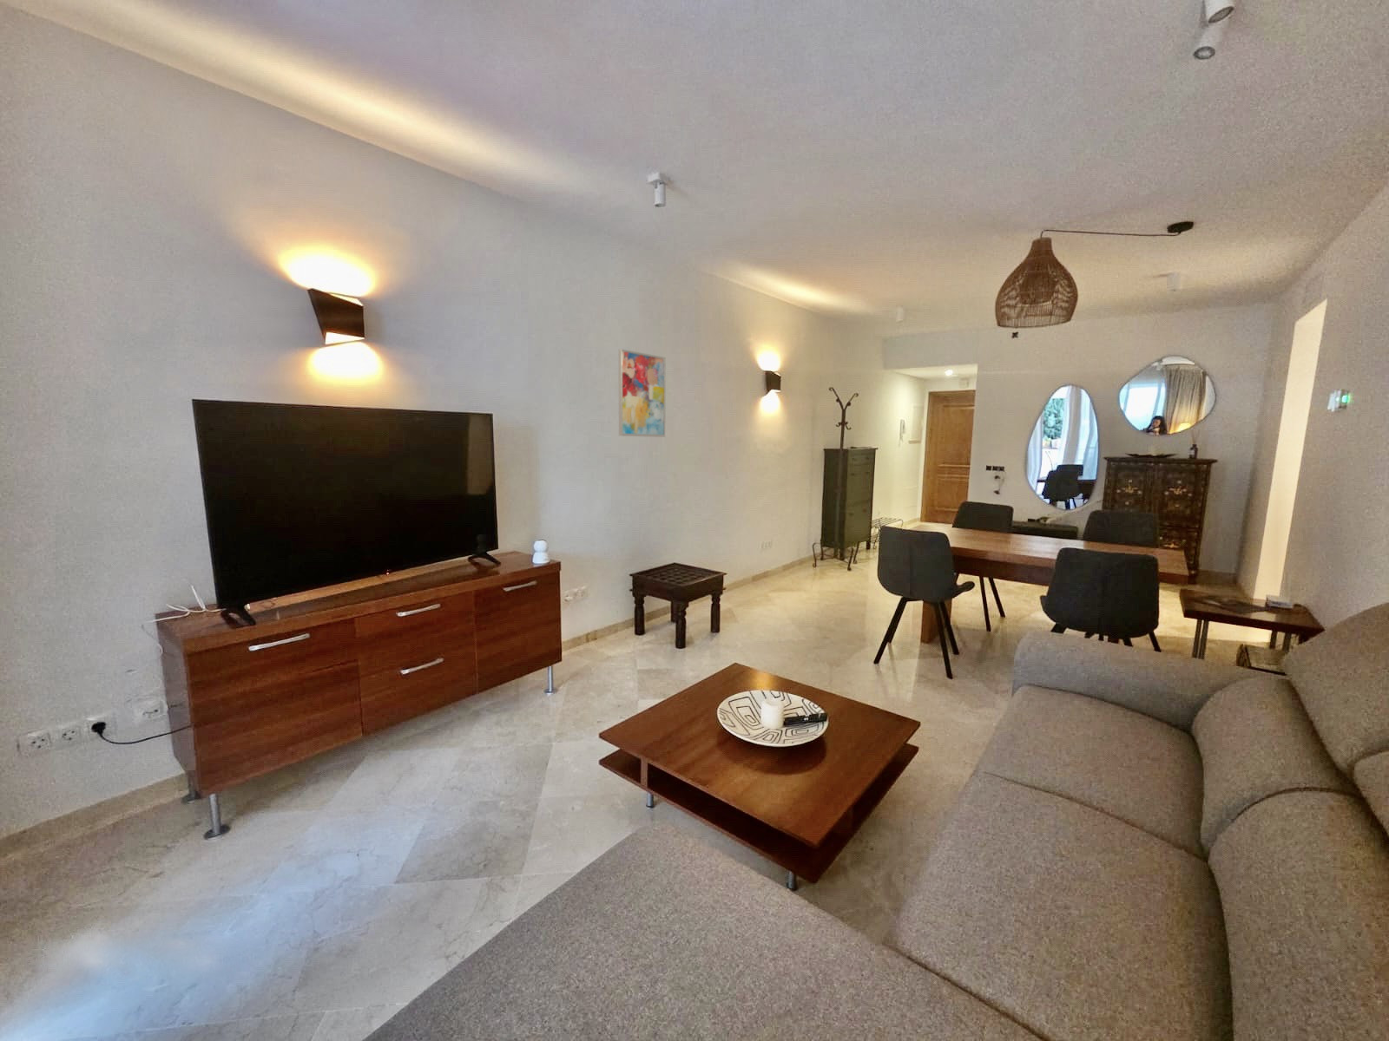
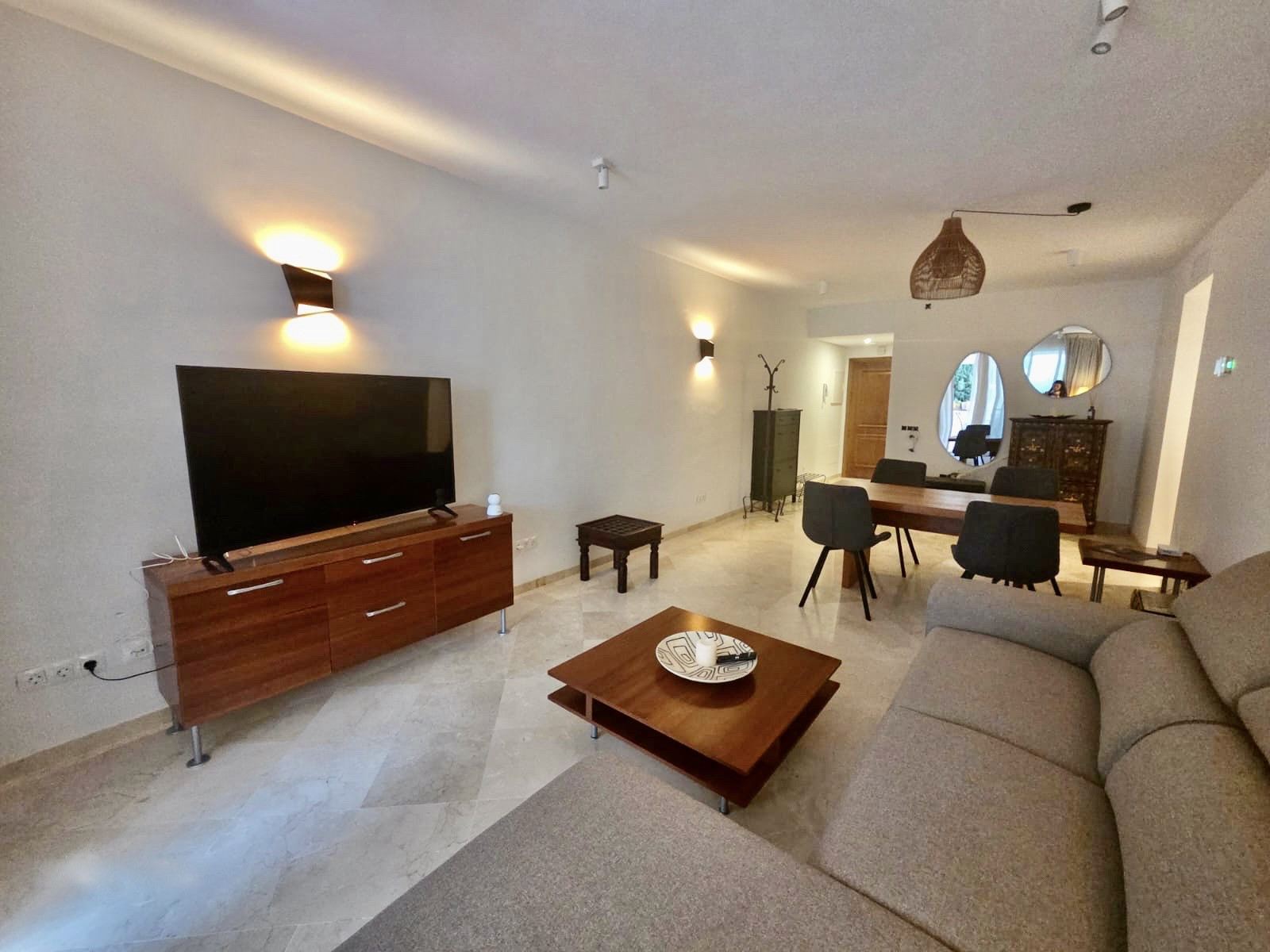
- wall art [618,348,667,438]
